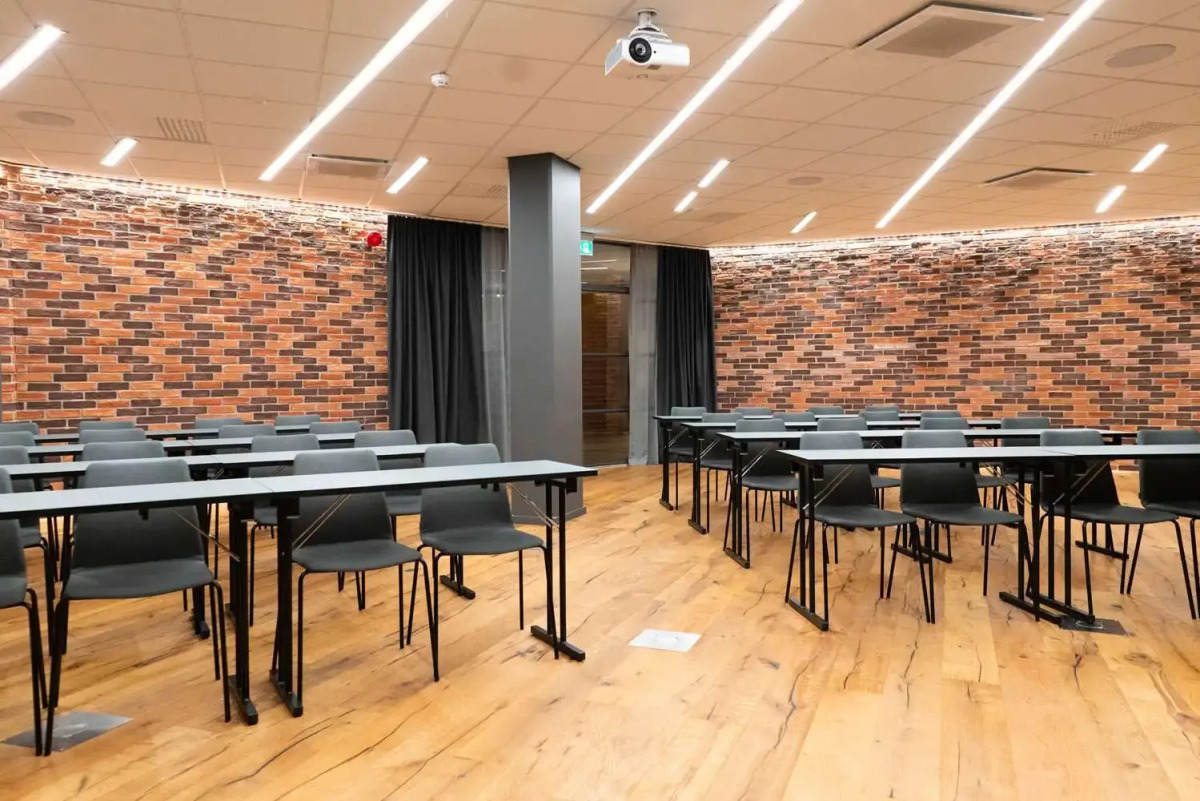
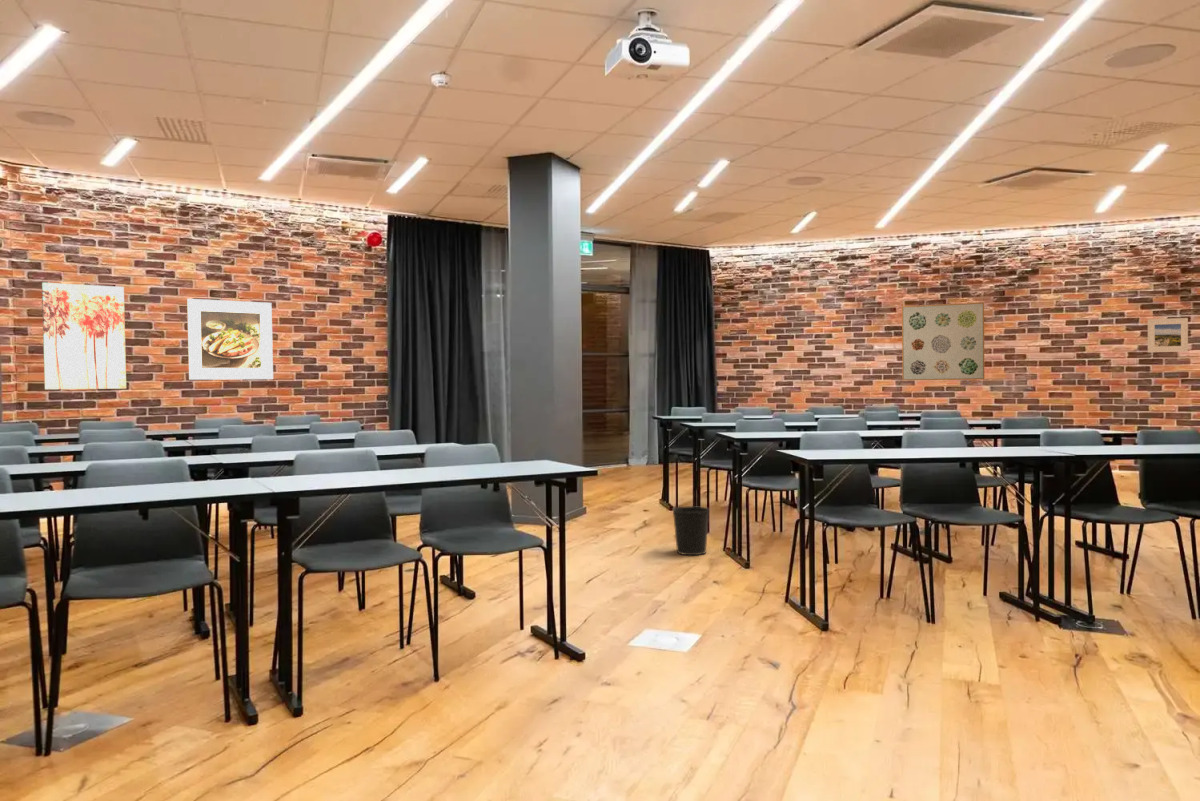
+ wall art [41,281,127,390]
+ wall art [901,302,986,382]
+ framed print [186,298,274,381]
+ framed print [1147,317,1189,353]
+ wastebasket [671,505,711,556]
